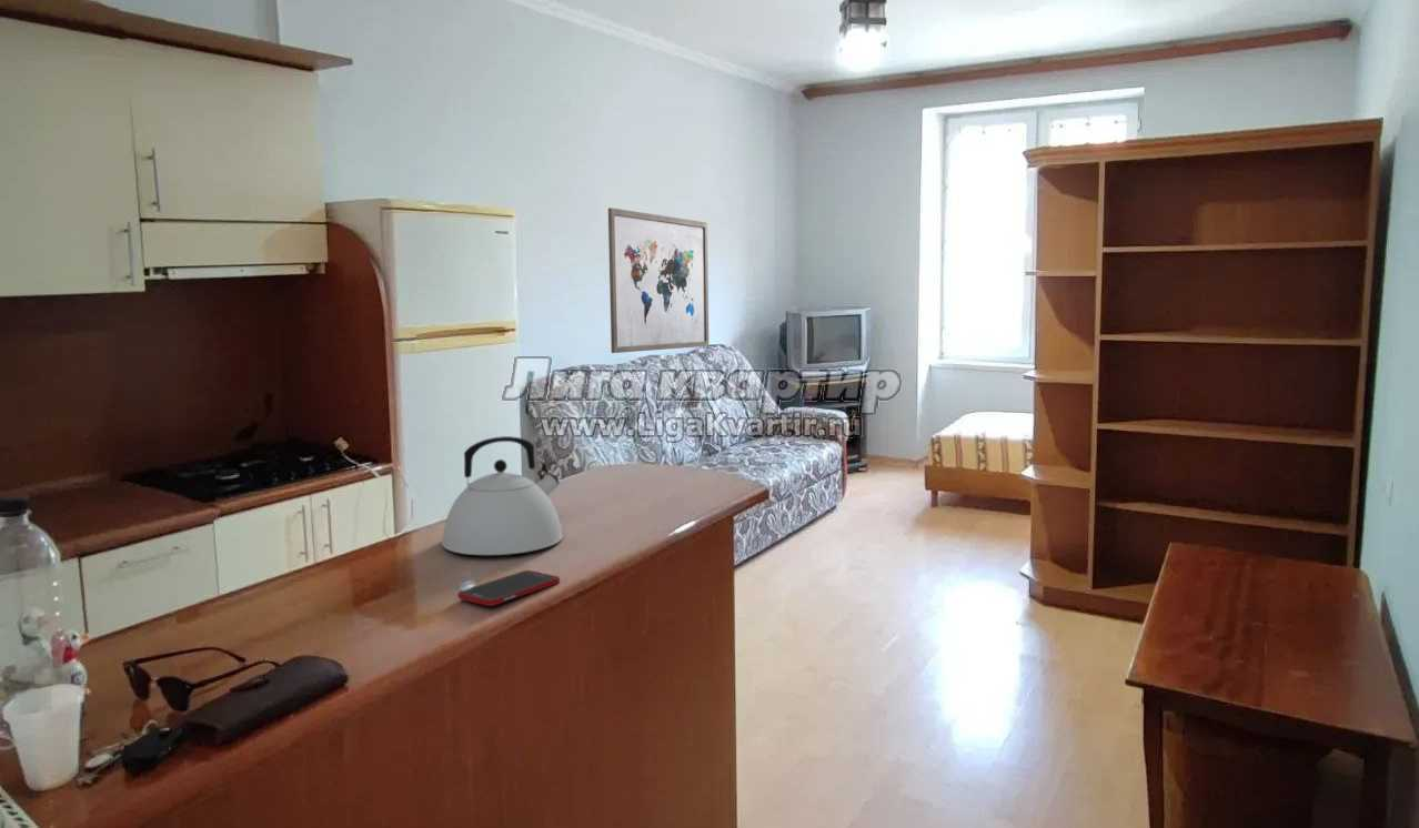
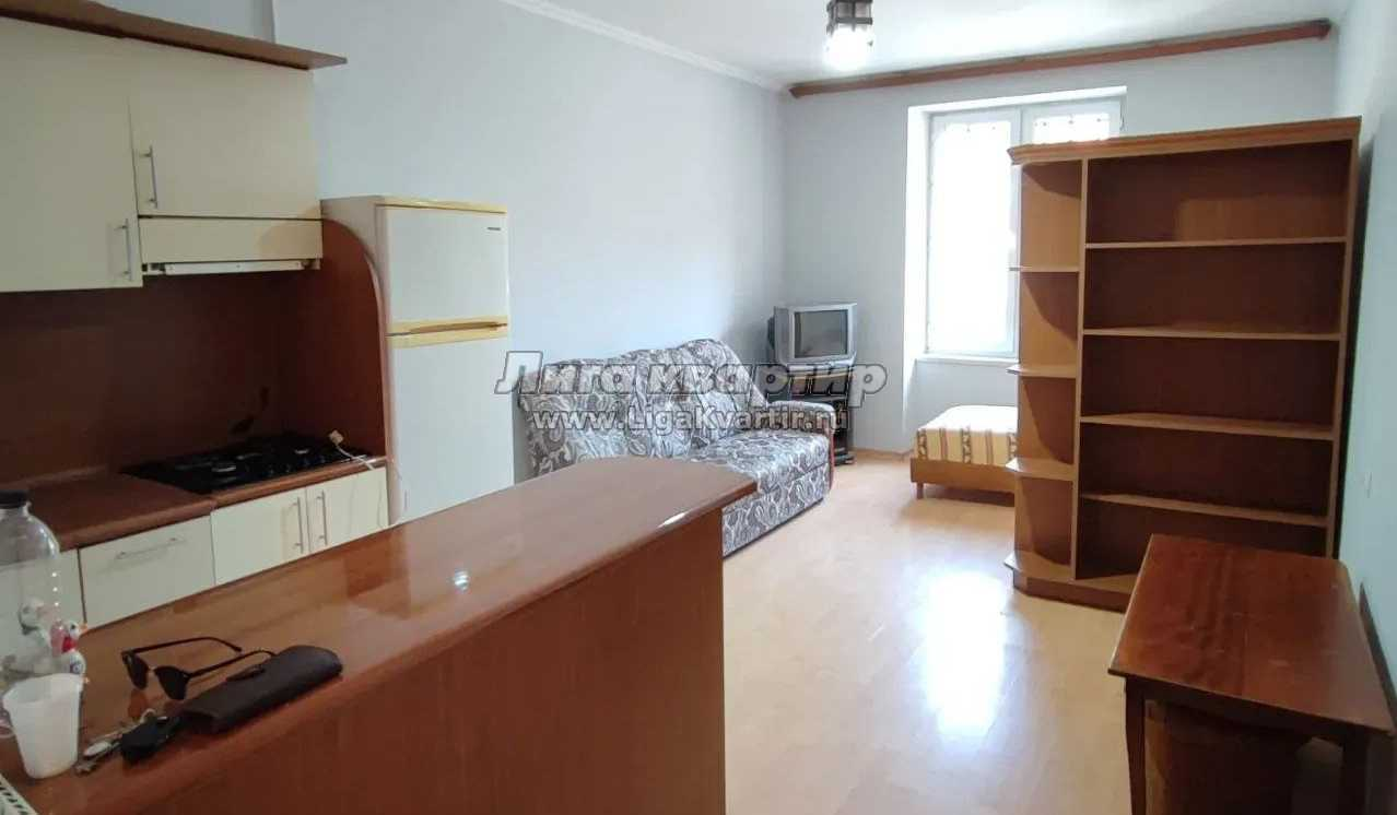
- kettle [441,435,564,556]
- cell phone [456,569,561,607]
- wall art [607,206,710,354]
